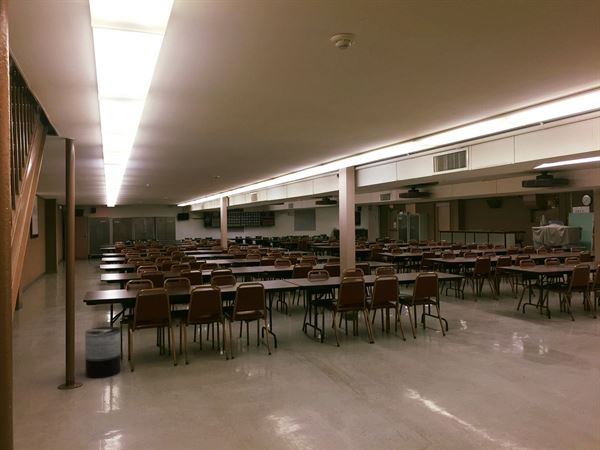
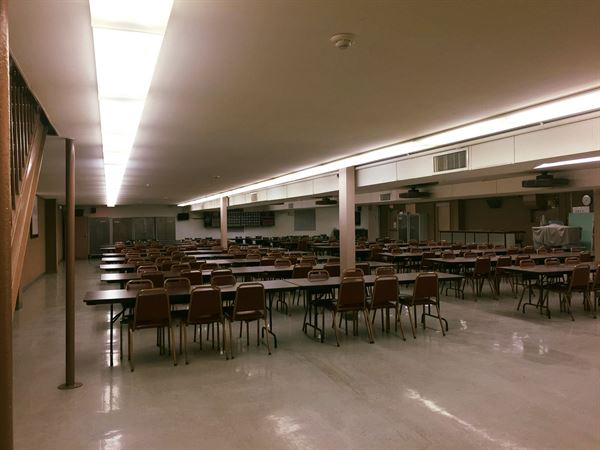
- trash can [84,326,122,379]
